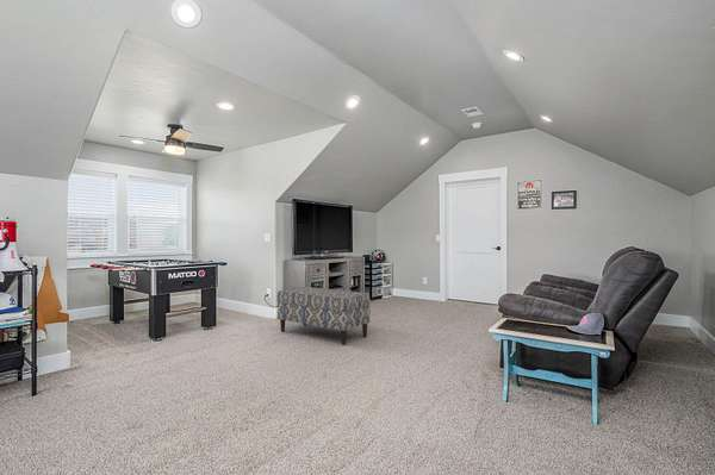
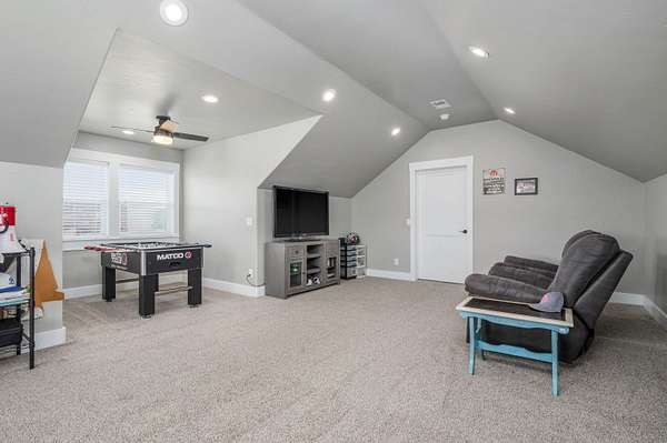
- bench [276,286,372,345]
